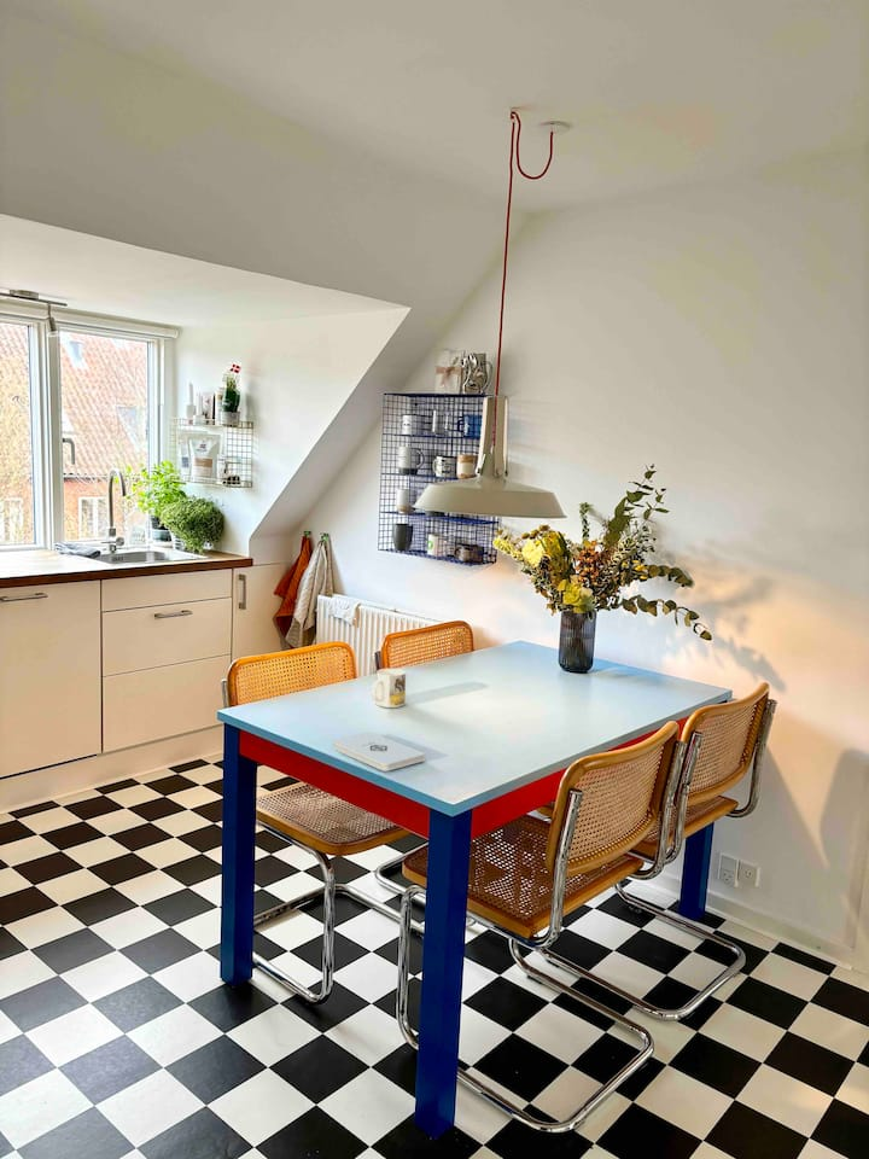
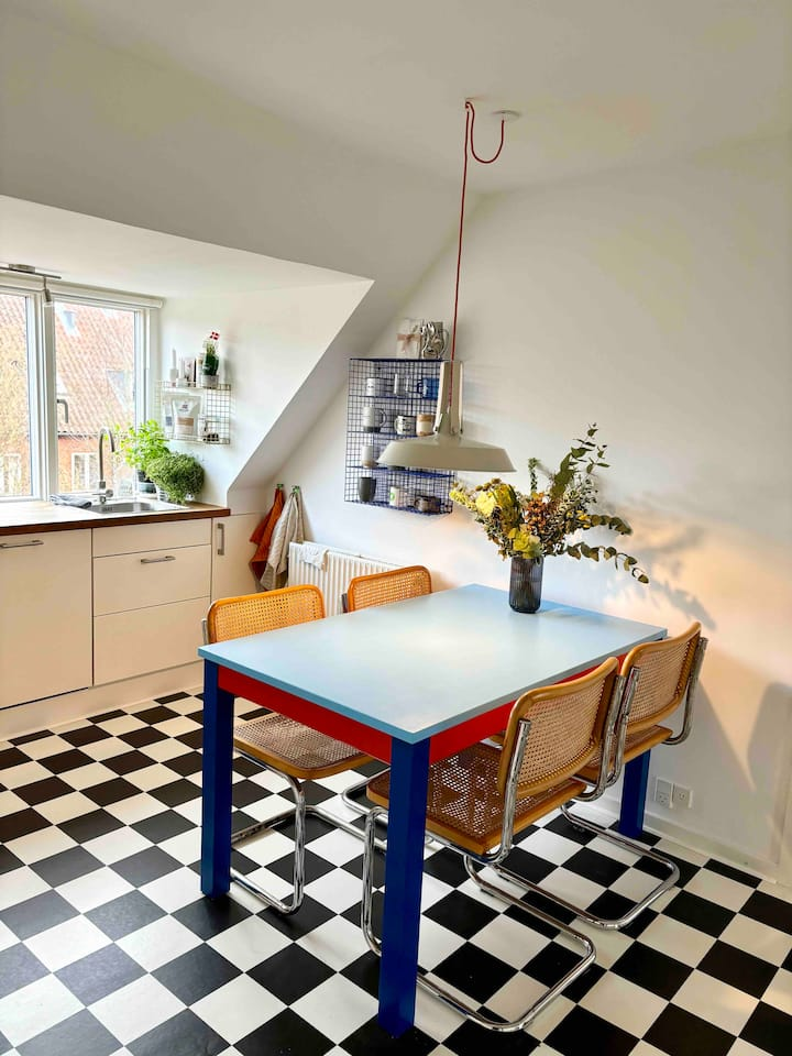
- mug [371,668,407,709]
- notepad [331,730,427,773]
